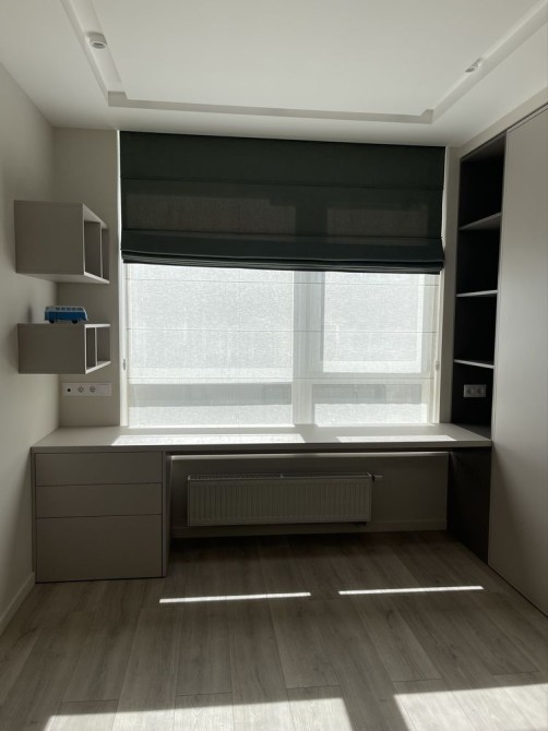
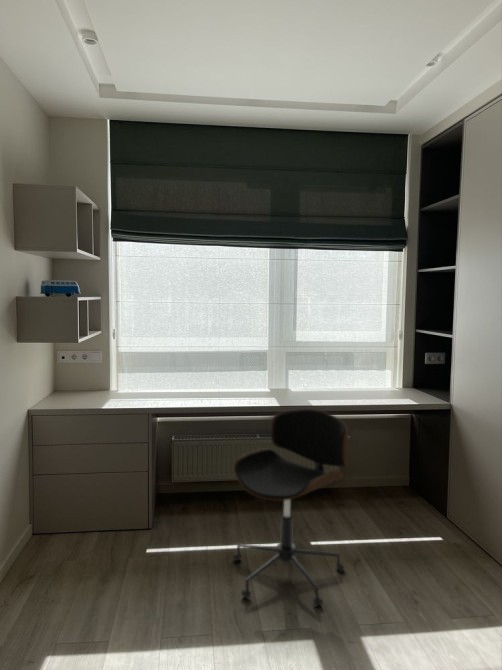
+ office chair [232,408,349,608]
